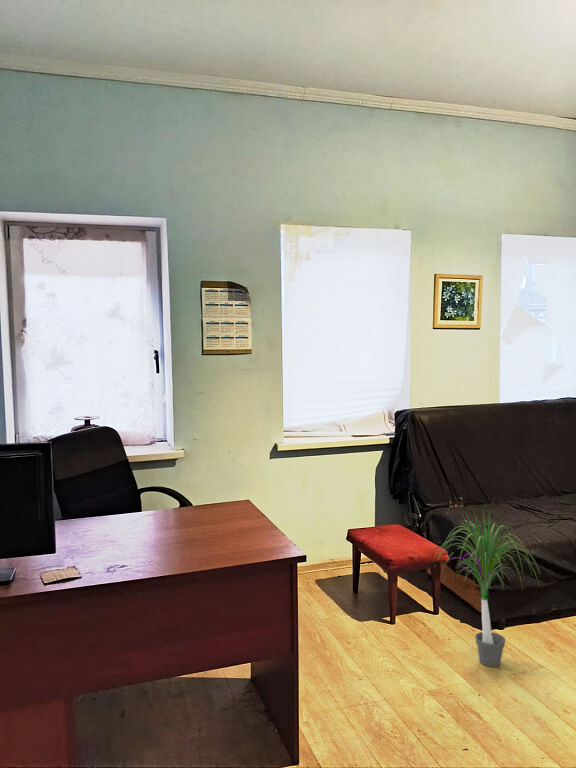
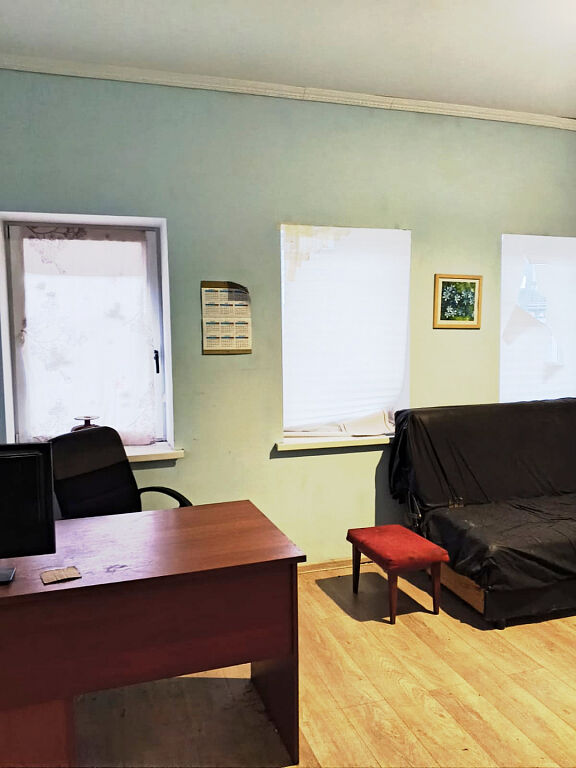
- potted plant [432,508,544,668]
